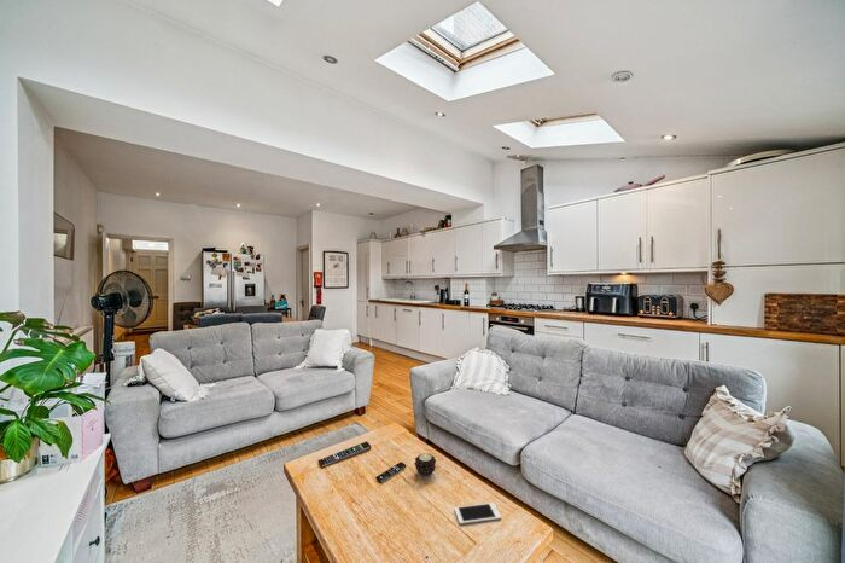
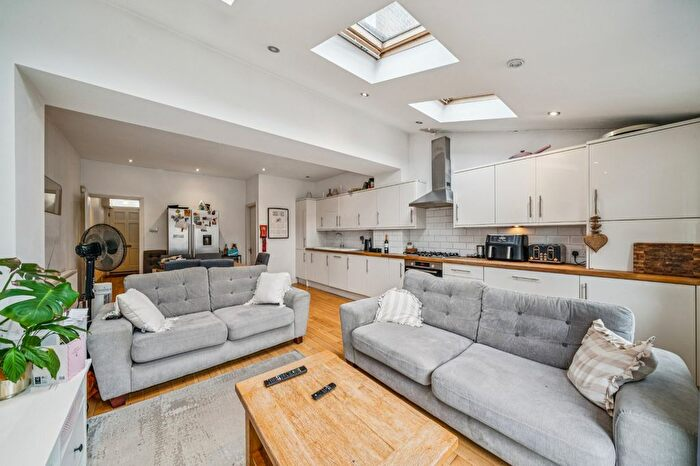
- cell phone [454,501,502,526]
- candle [413,452,437,478]
